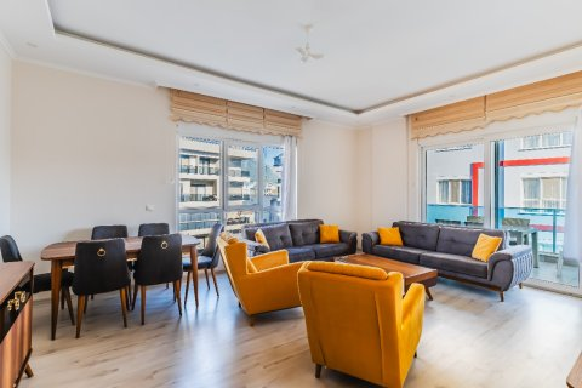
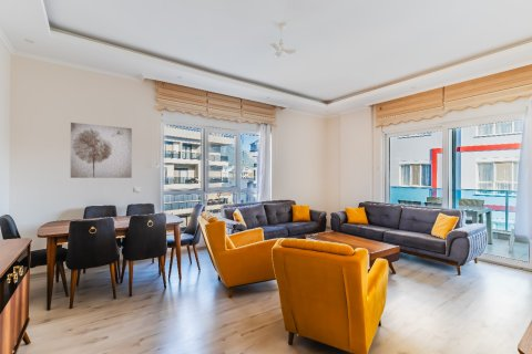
+ wall art [70,122,133,179]
